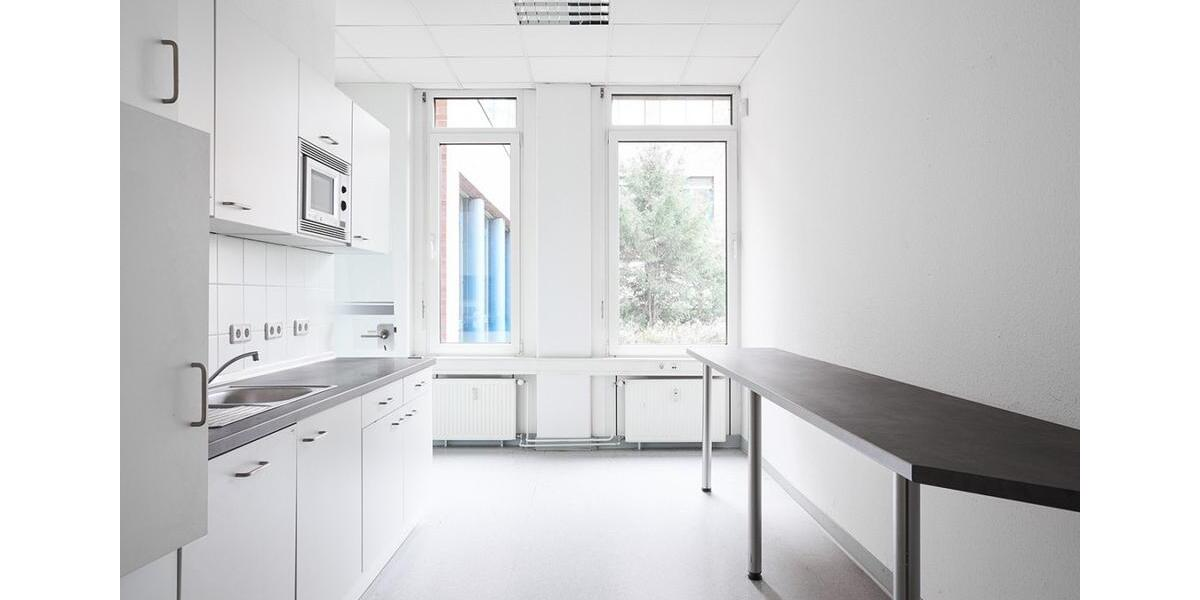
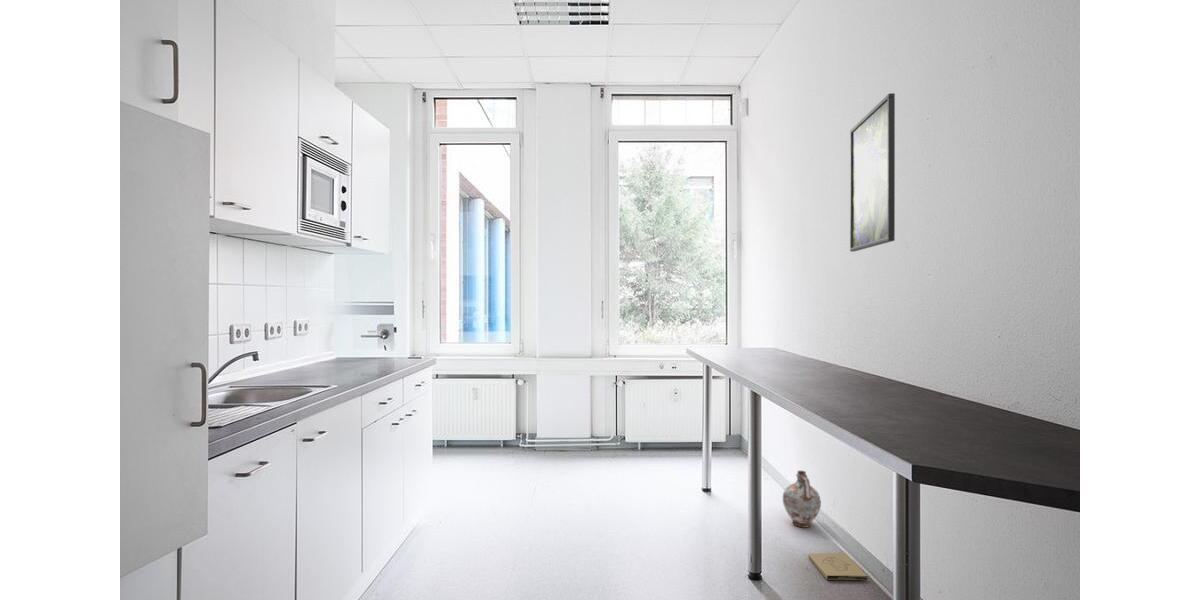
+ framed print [849,92,896,253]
+ ceramic jug [782,470,822,529]
+ box [807,552,868,581]
